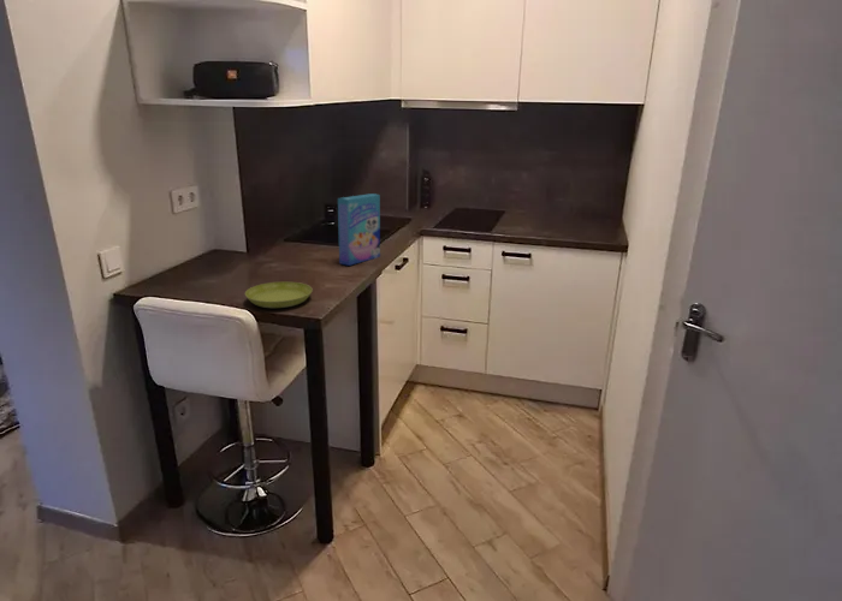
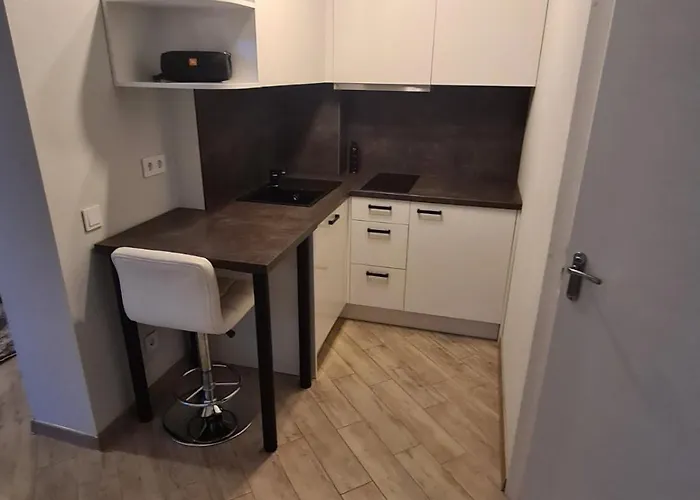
- saucer [244,281,314,309]
- cereal box [337,192,381,267]
